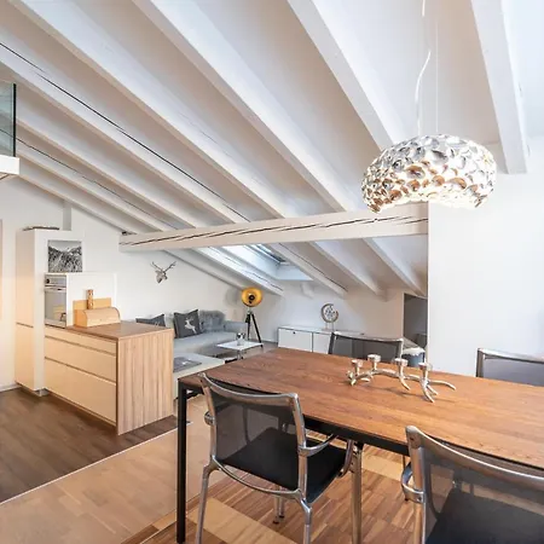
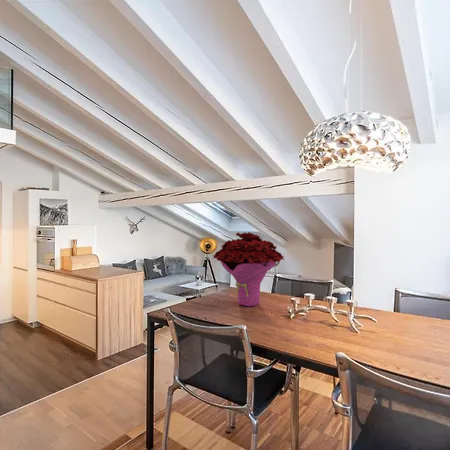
+ flower bouquet [212,231,285,307]
